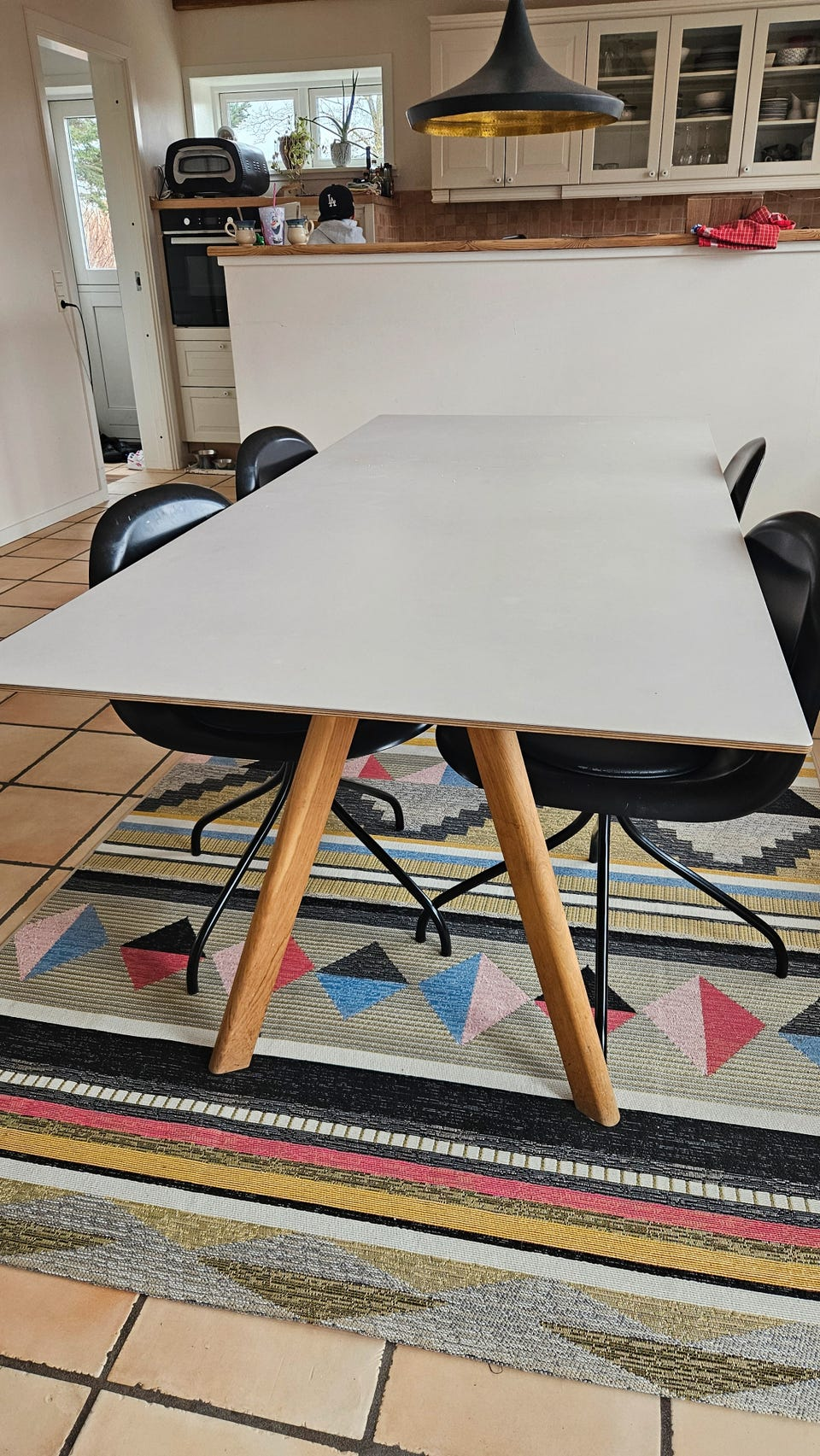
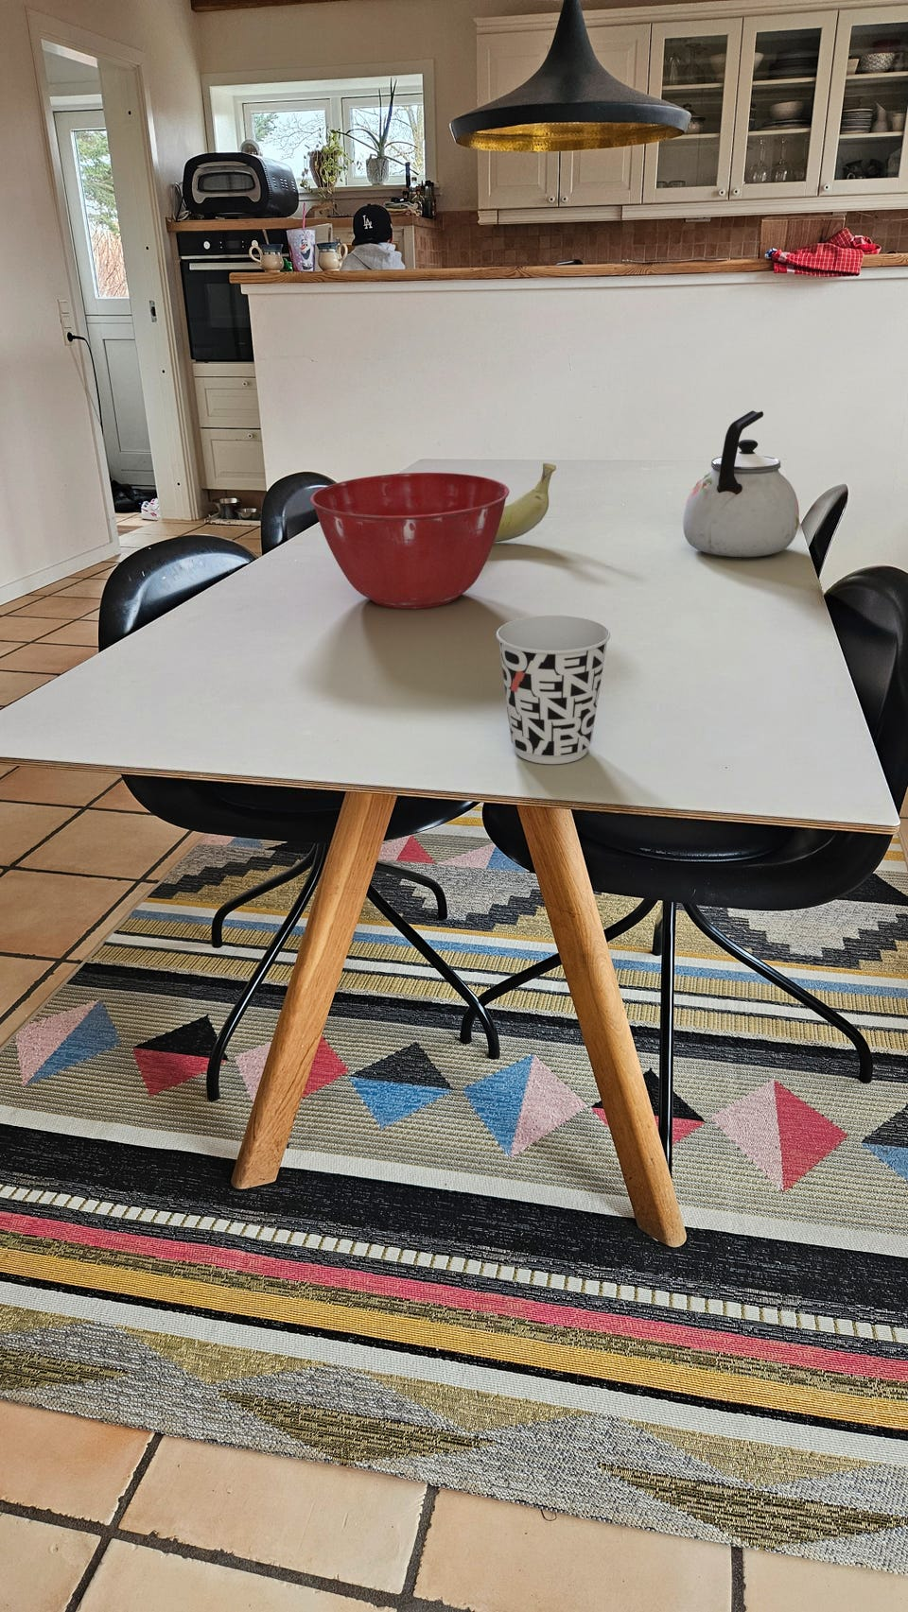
+ mixing bowl [309,472,510,610]
+ banana [494,463,557,544]
+ cup [496,614,611,765]
+ kettle [682,410,801,558]
